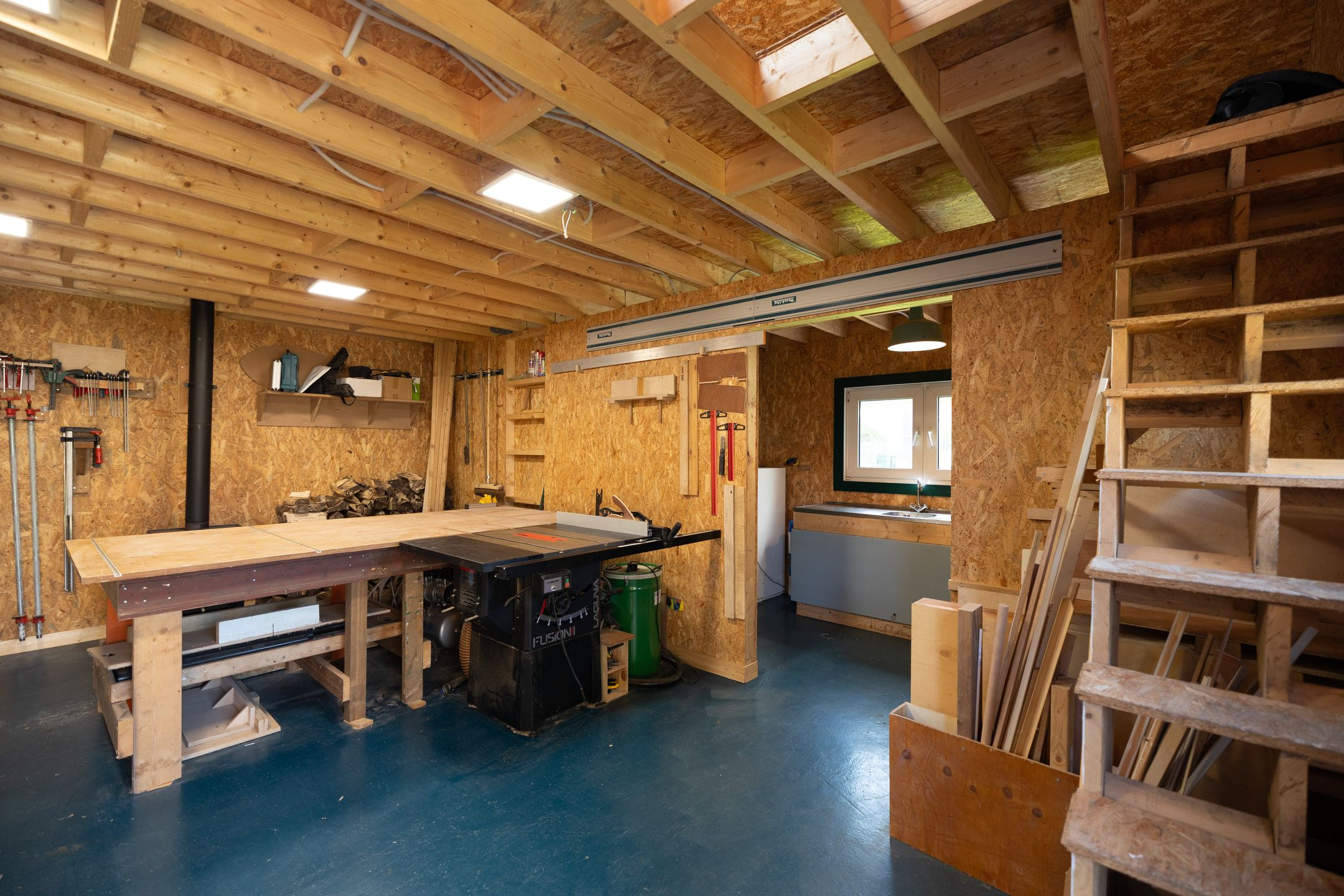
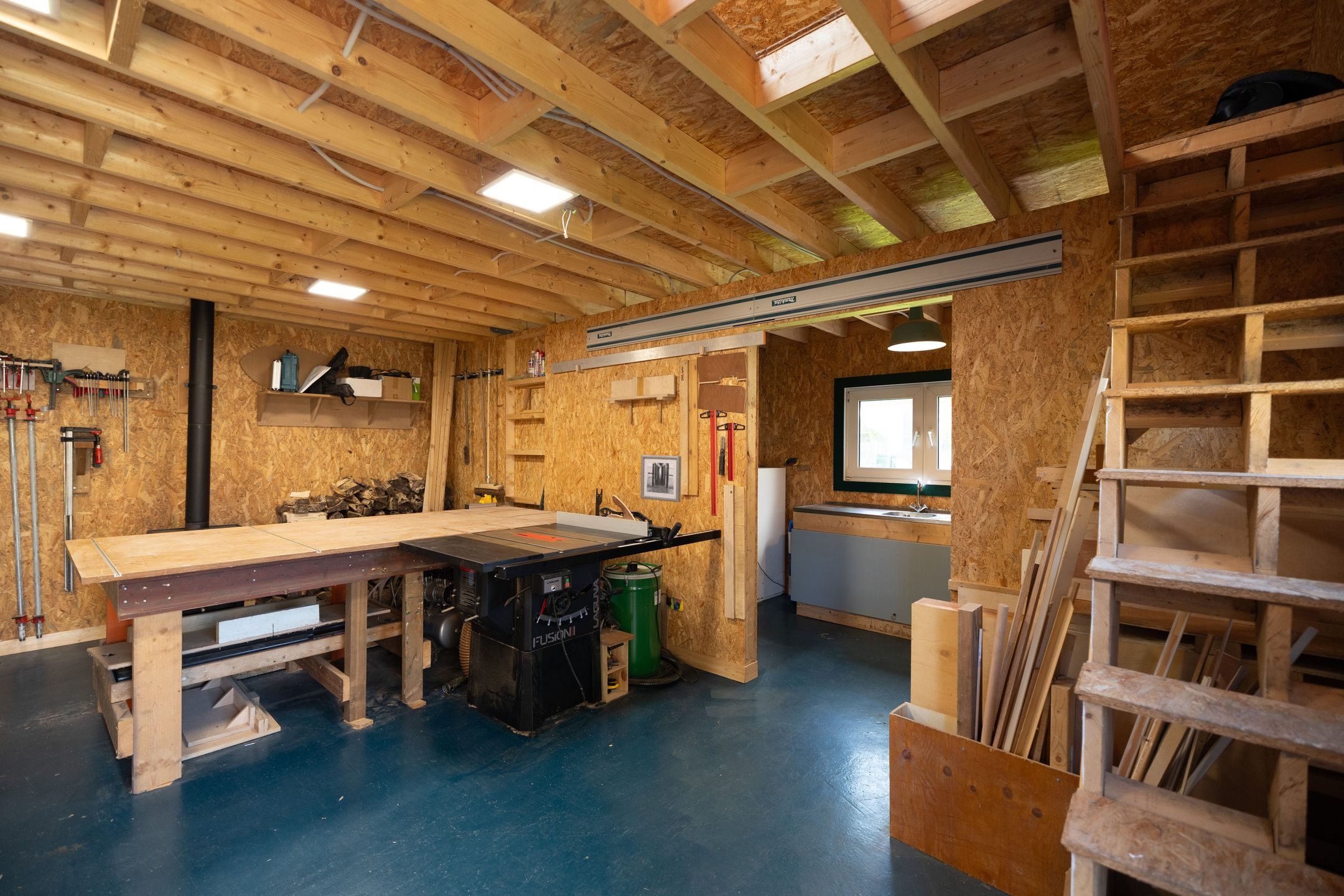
+ wall art [640,454,682,503]
